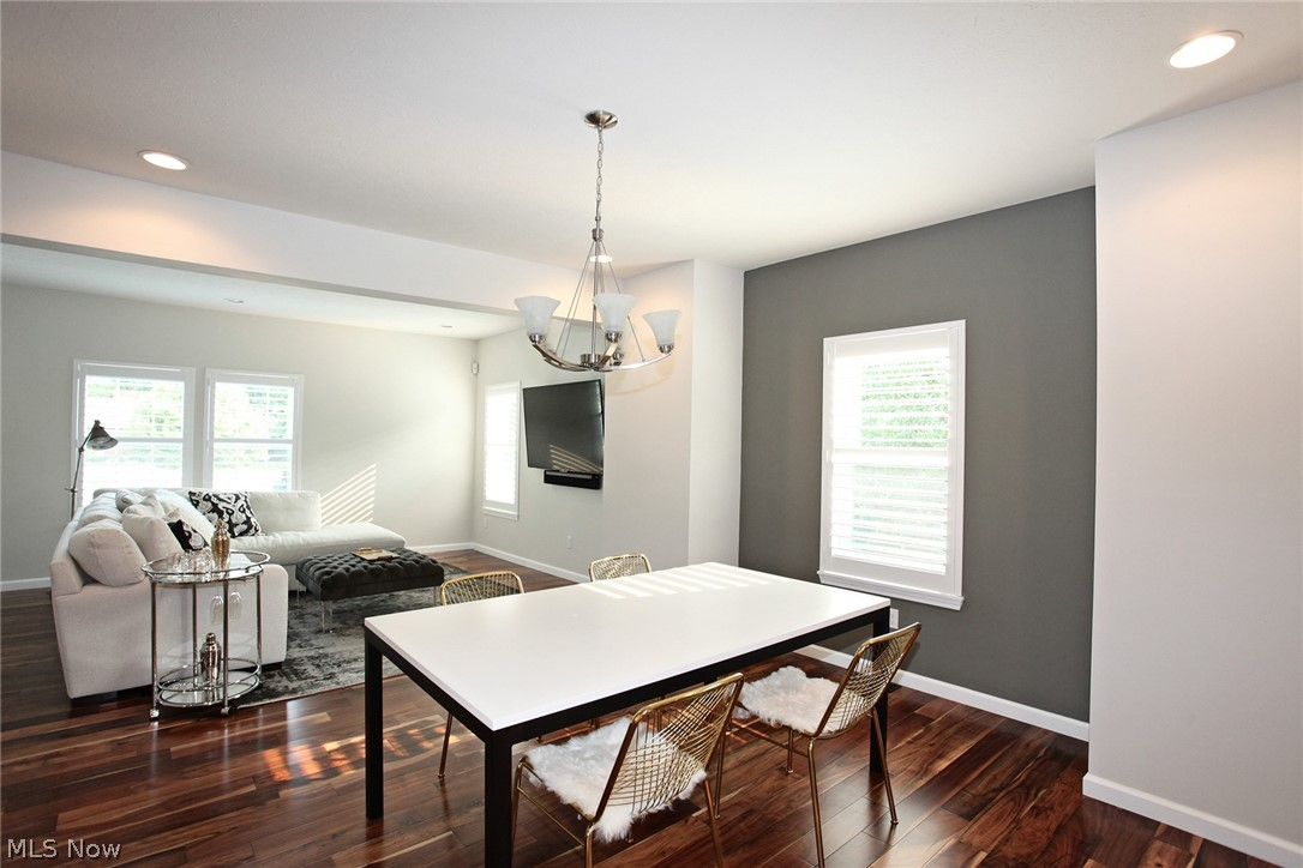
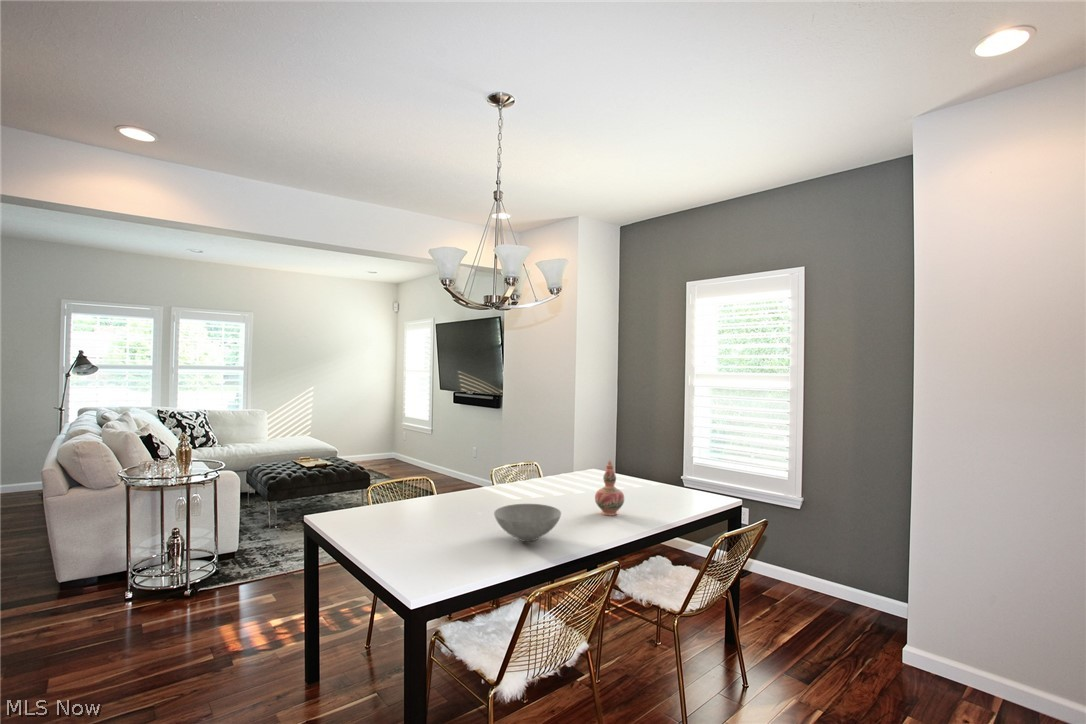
+ bowl [493,503,562,542]
+ decorative vase [594,459,625,516]
